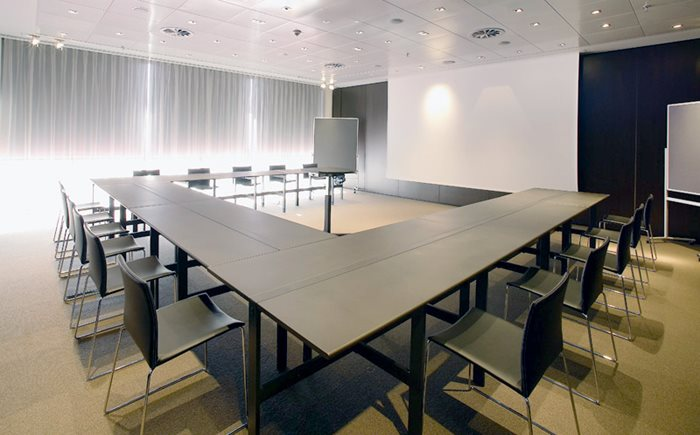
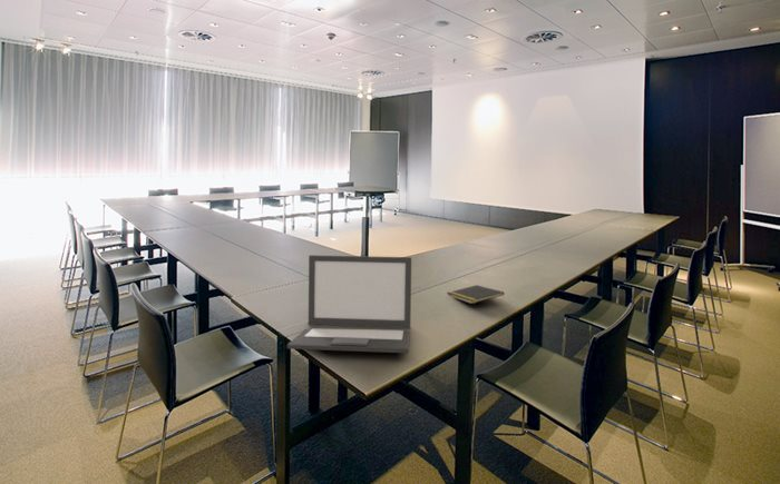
+ laptop [286,254,412,354]
+ notepad [446,284,505,305]
